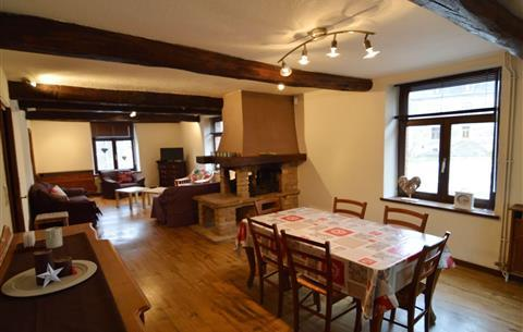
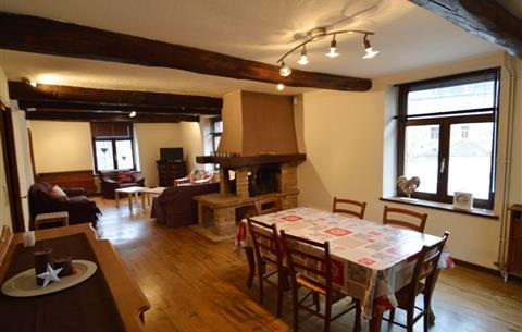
- candle [44,226,63,249]
